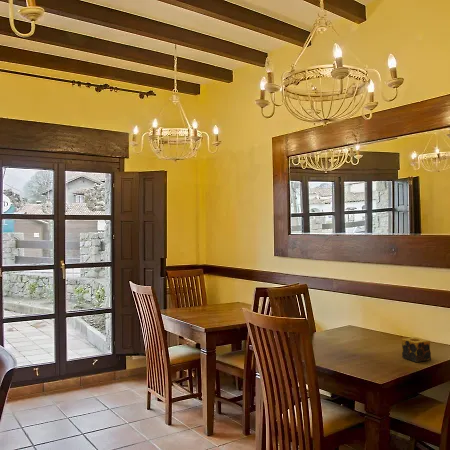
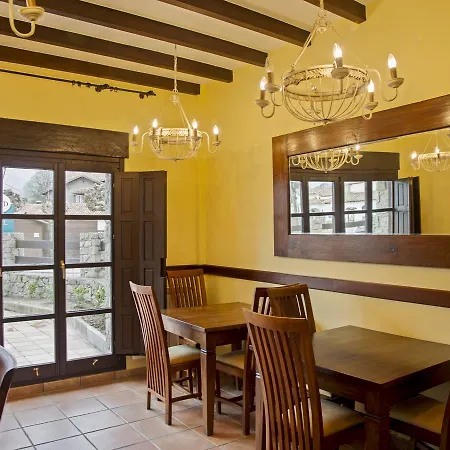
- candle [401,336,432,363]
